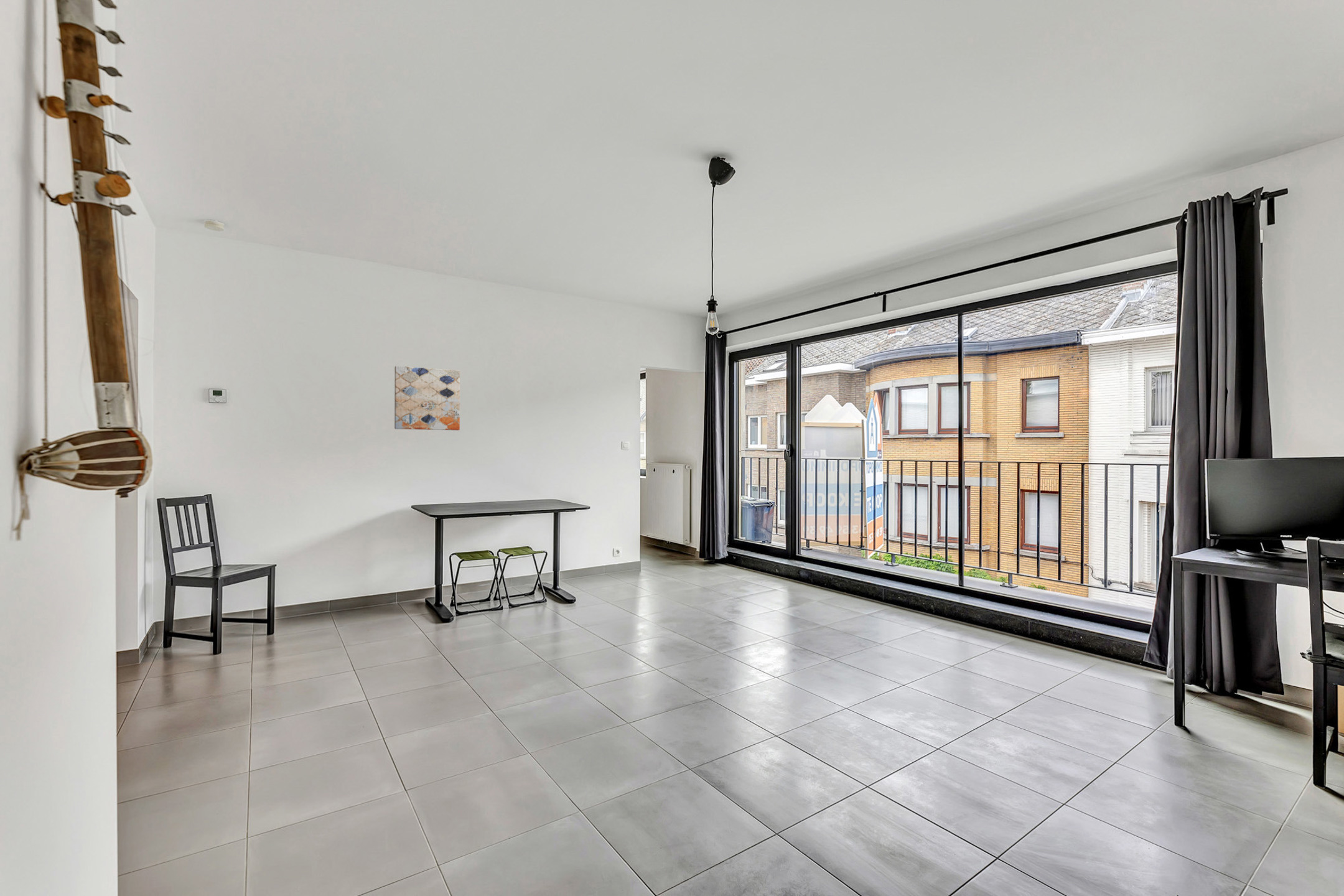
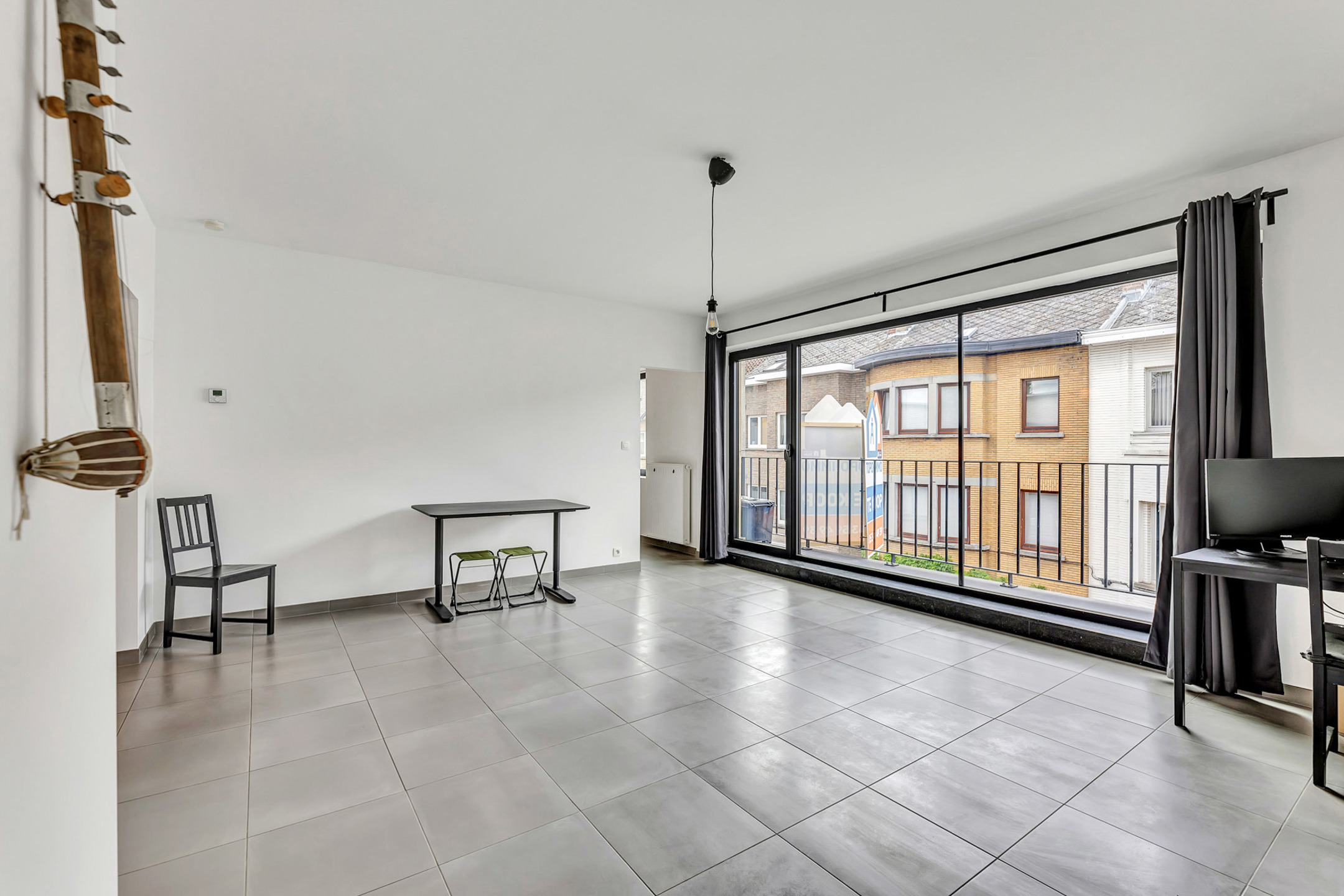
- wall art [394,365,460,431]
